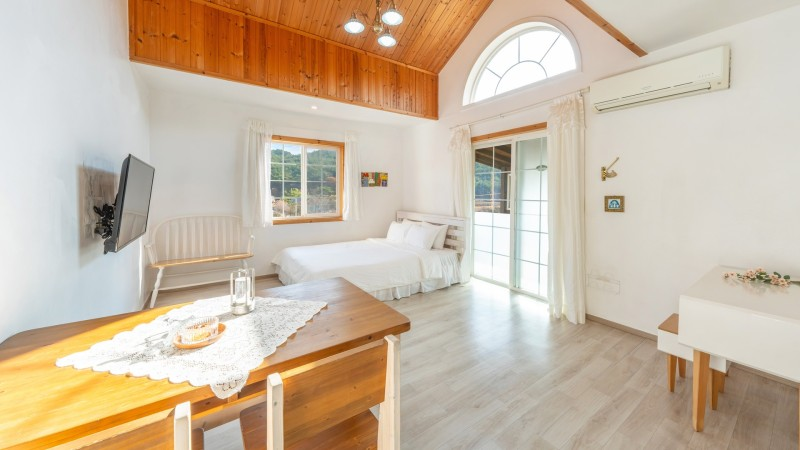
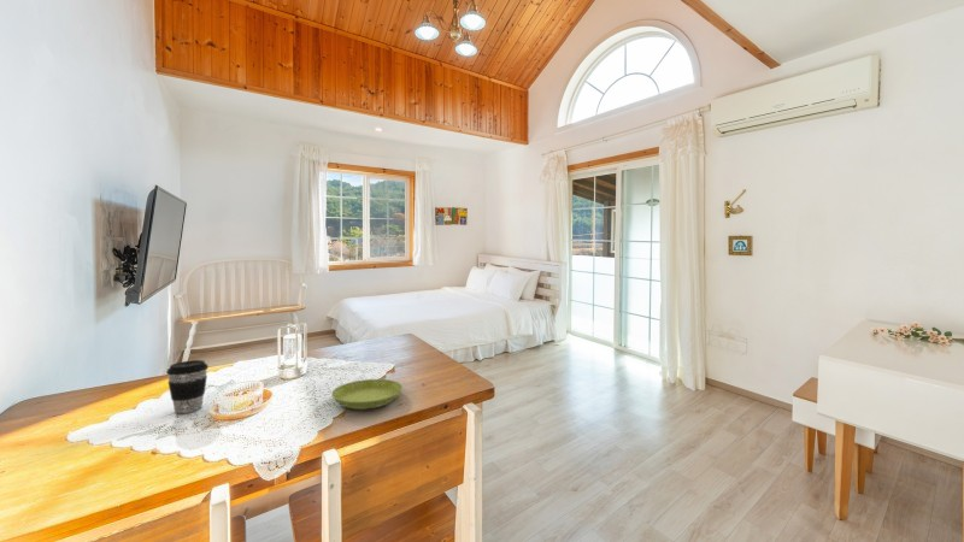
+ coffee cup [165,359,210,414]
+ saucer [330,378,404,411]
